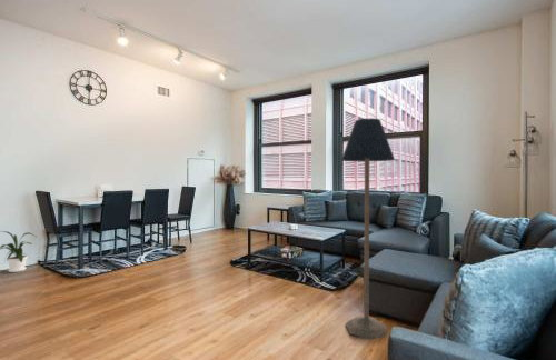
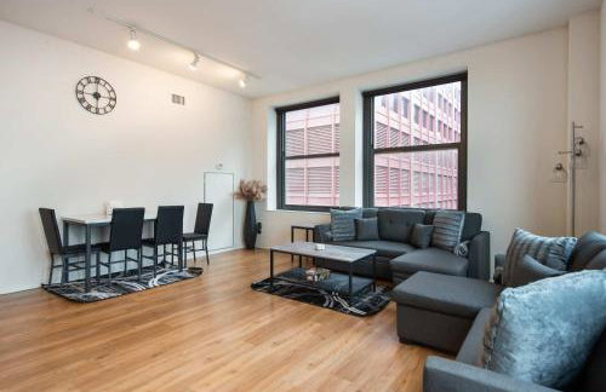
- floor lamp [340,117,396,341]
- house plant [0,230,37,273]
